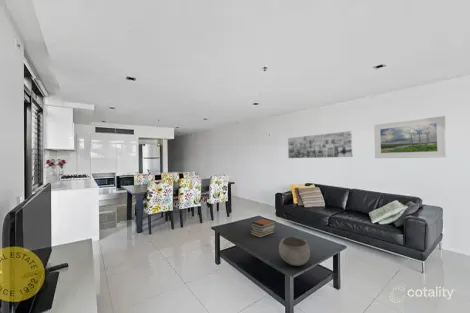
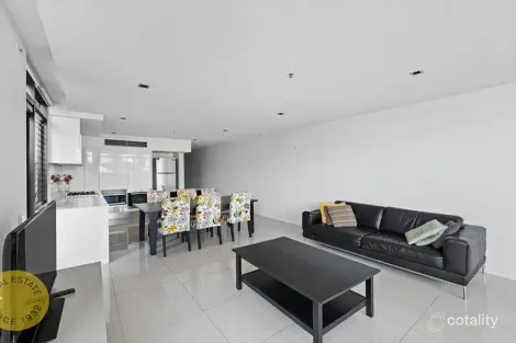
- book stack [250,217,277,238]
- bowl [278,236,311,267]
- wall art [287,130,353,159]
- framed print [373,115,447,159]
